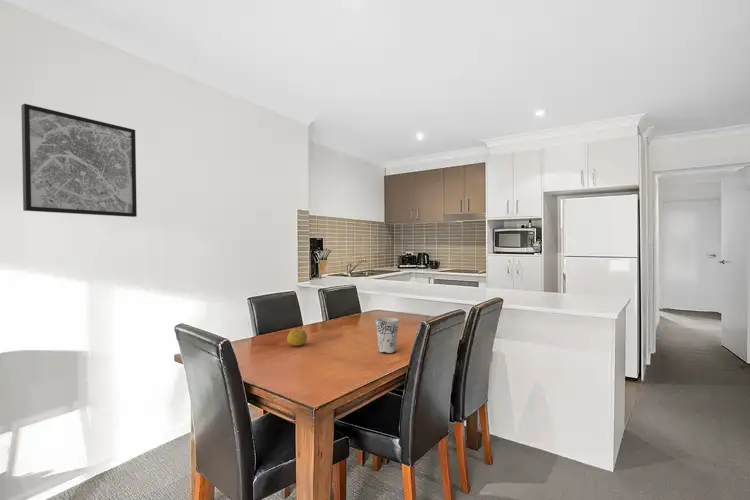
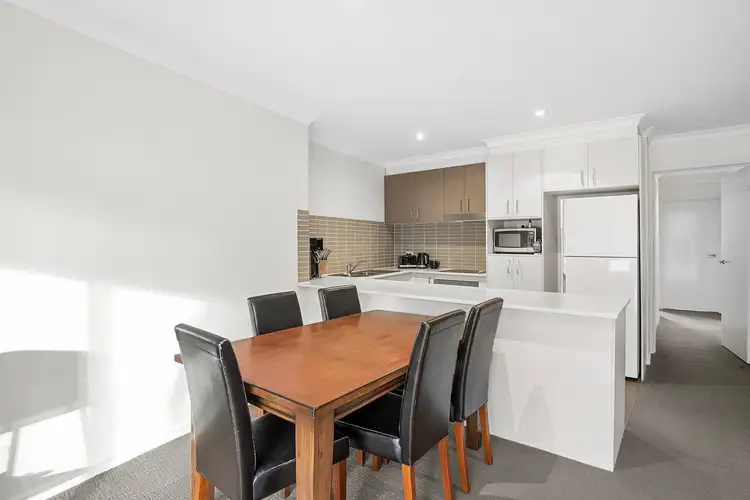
- fruit [286,328,308,347]
- cup [375,317,400,354]
- wall art [20,103,138,218]
